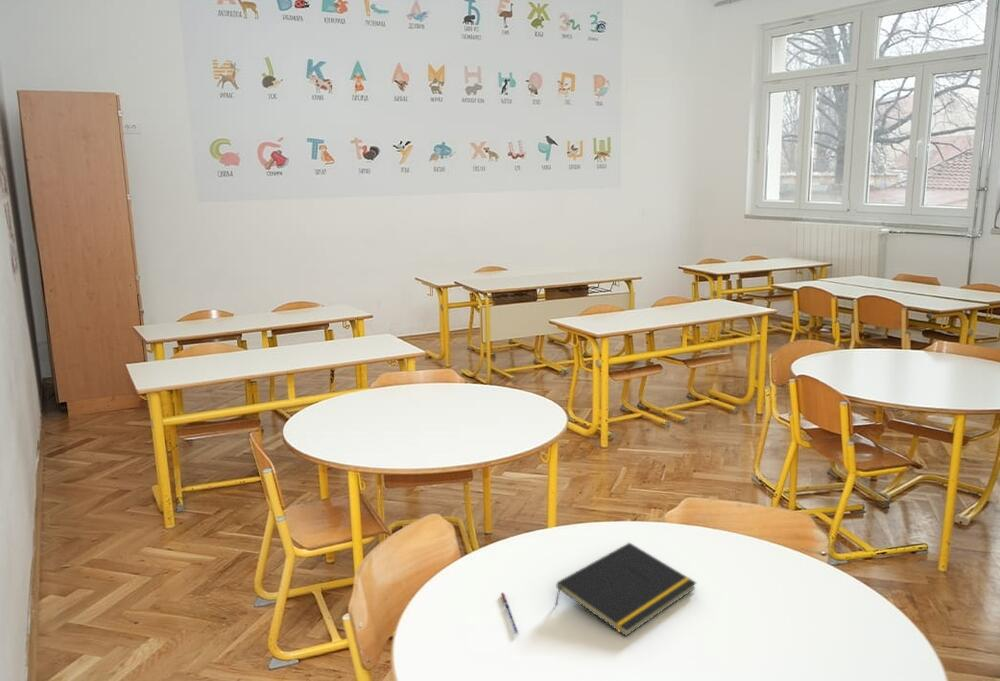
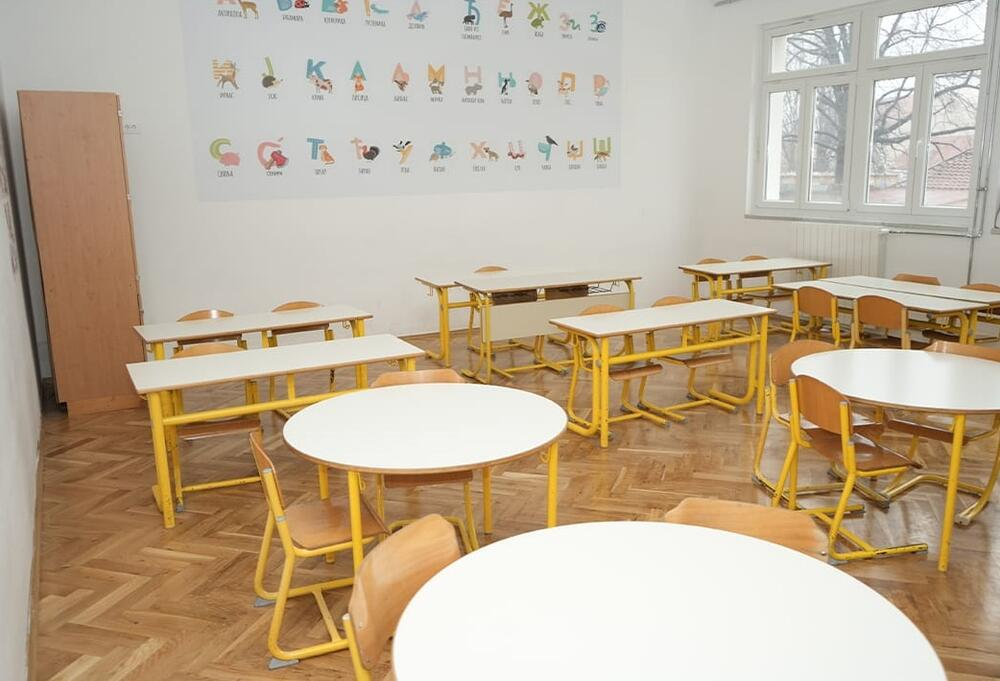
- pen [500,591,520,634]
- notepad [554,542,697,637]
